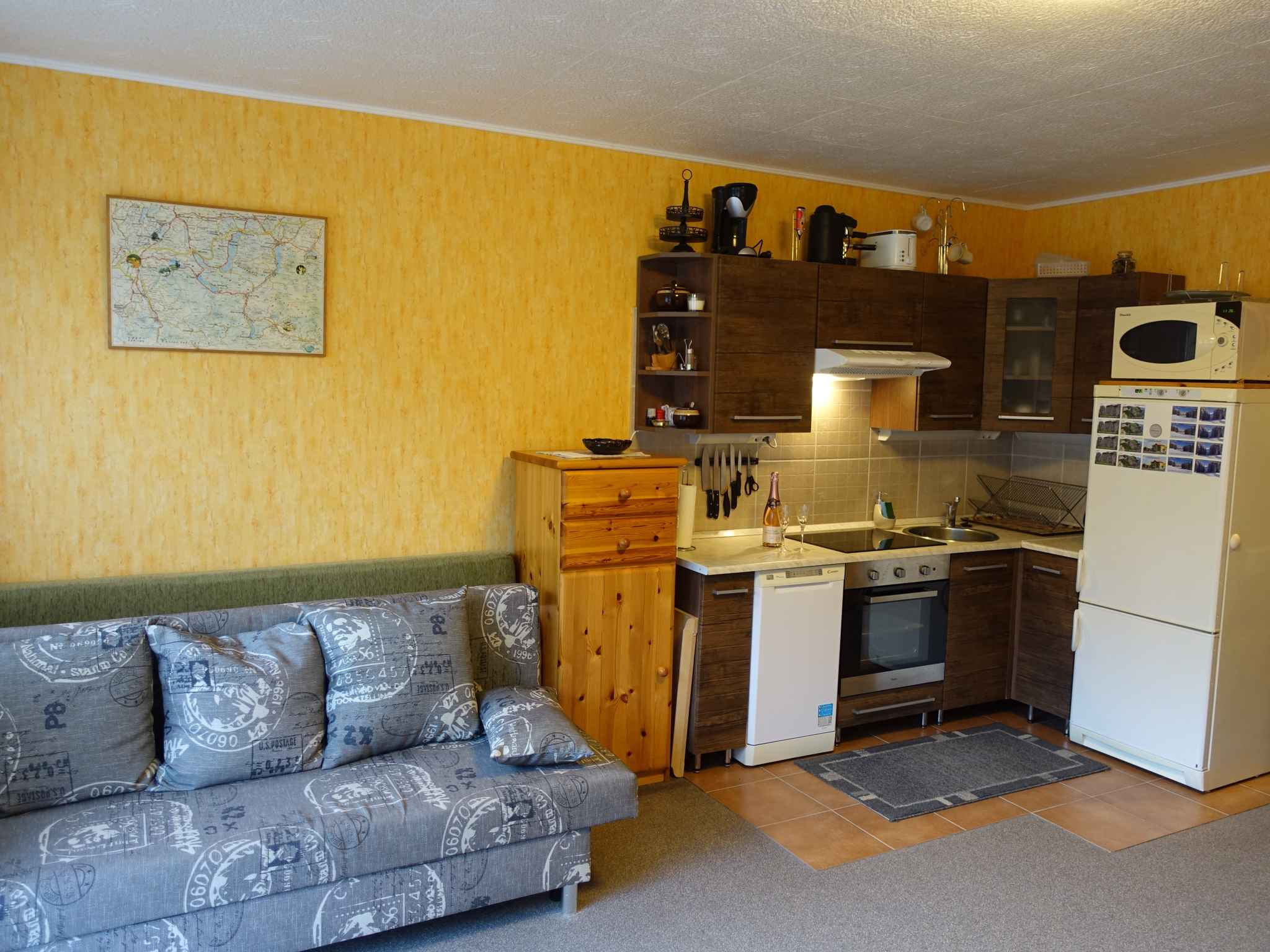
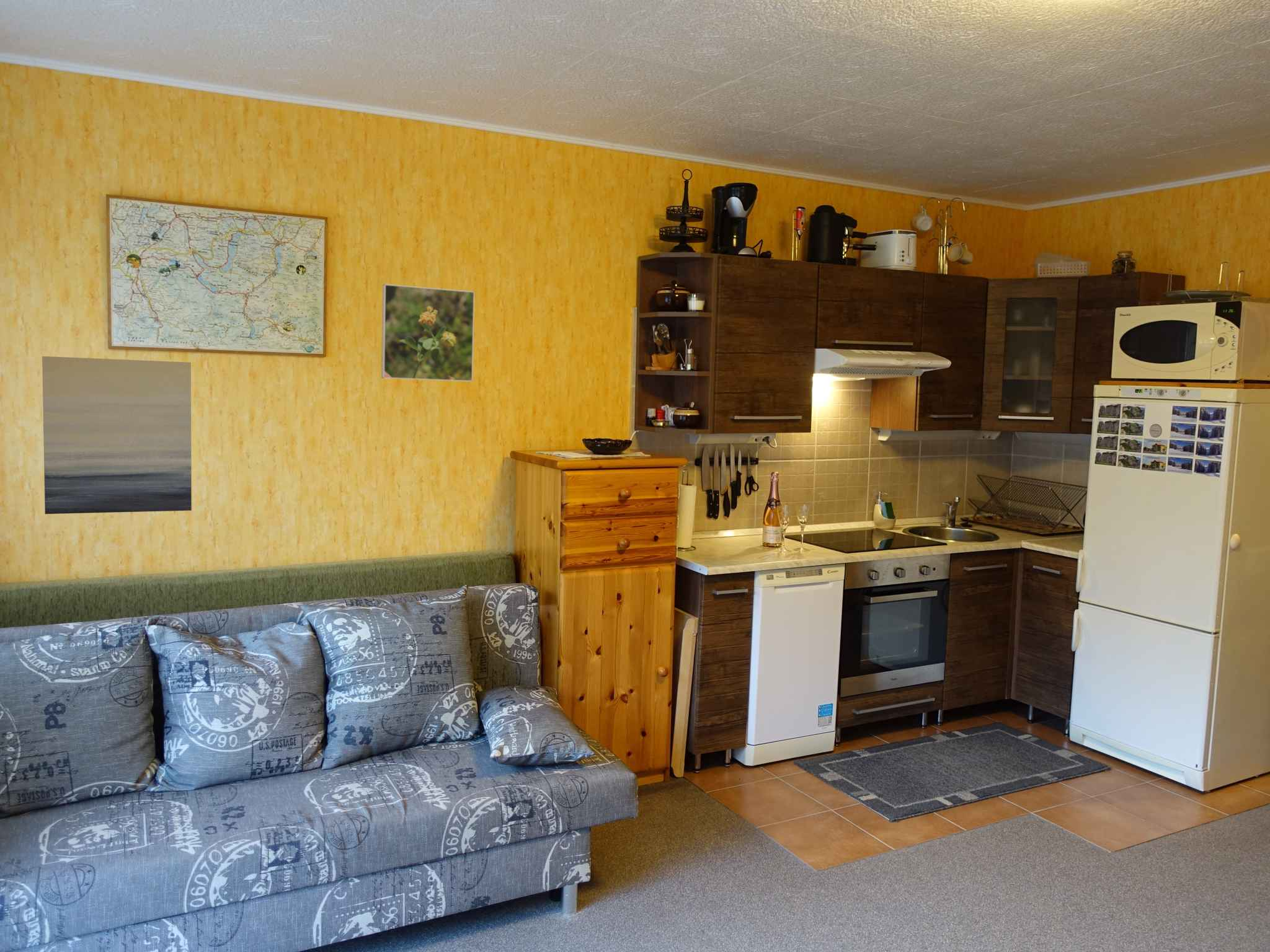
+ wall art [42,356,192,514]
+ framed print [381,283,475,382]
